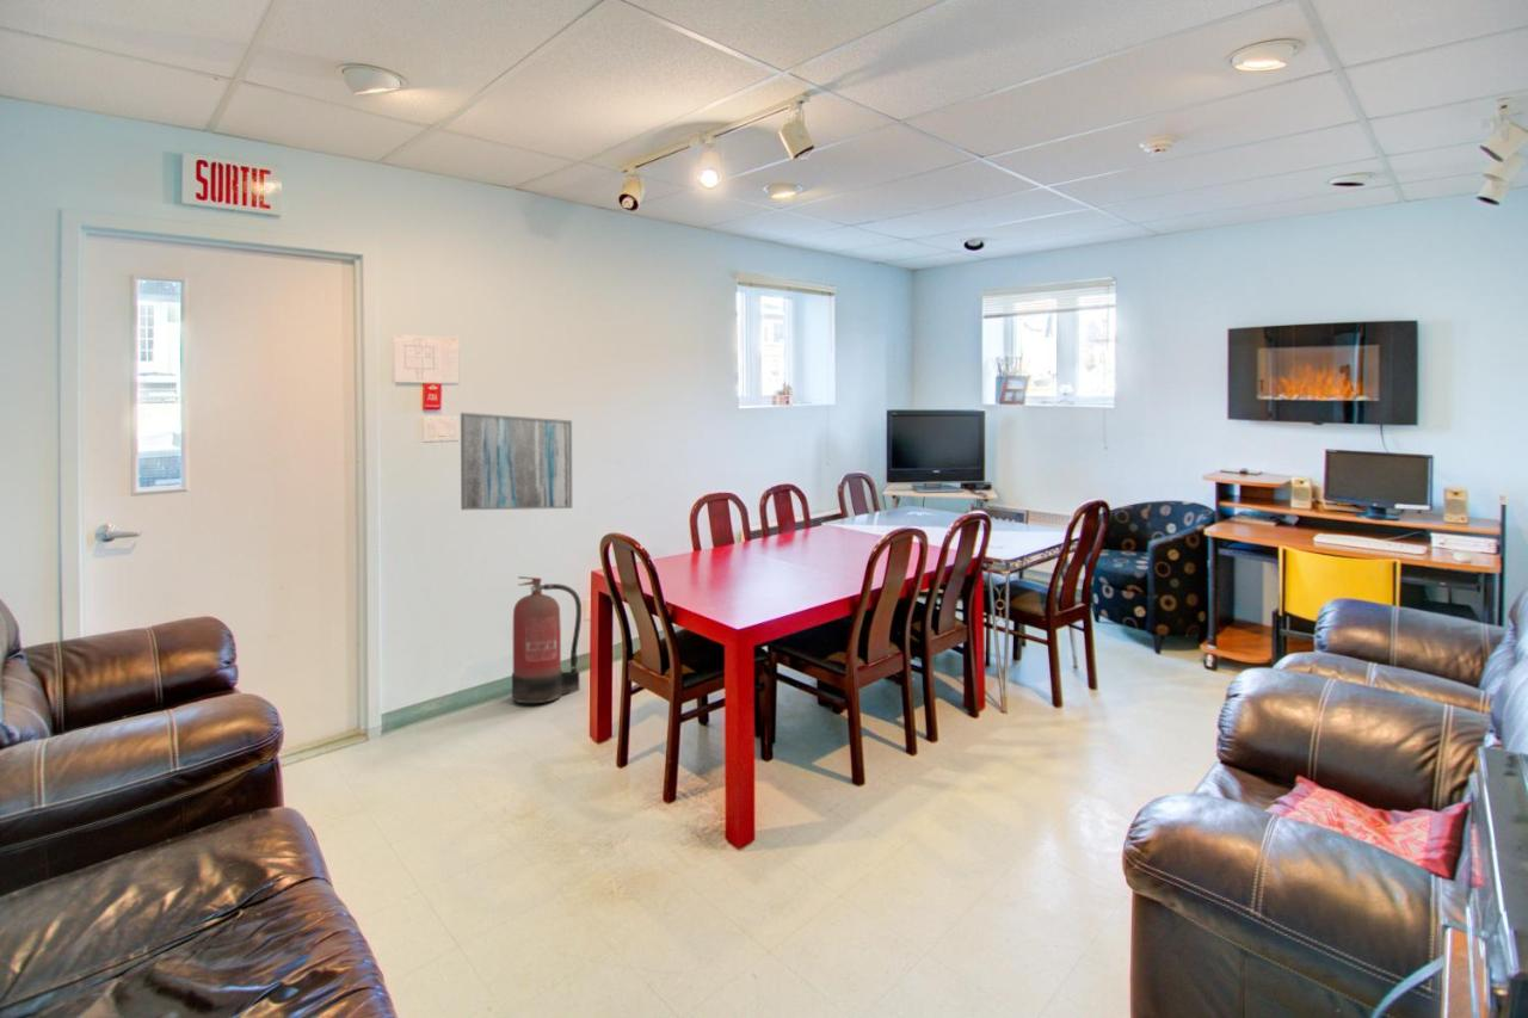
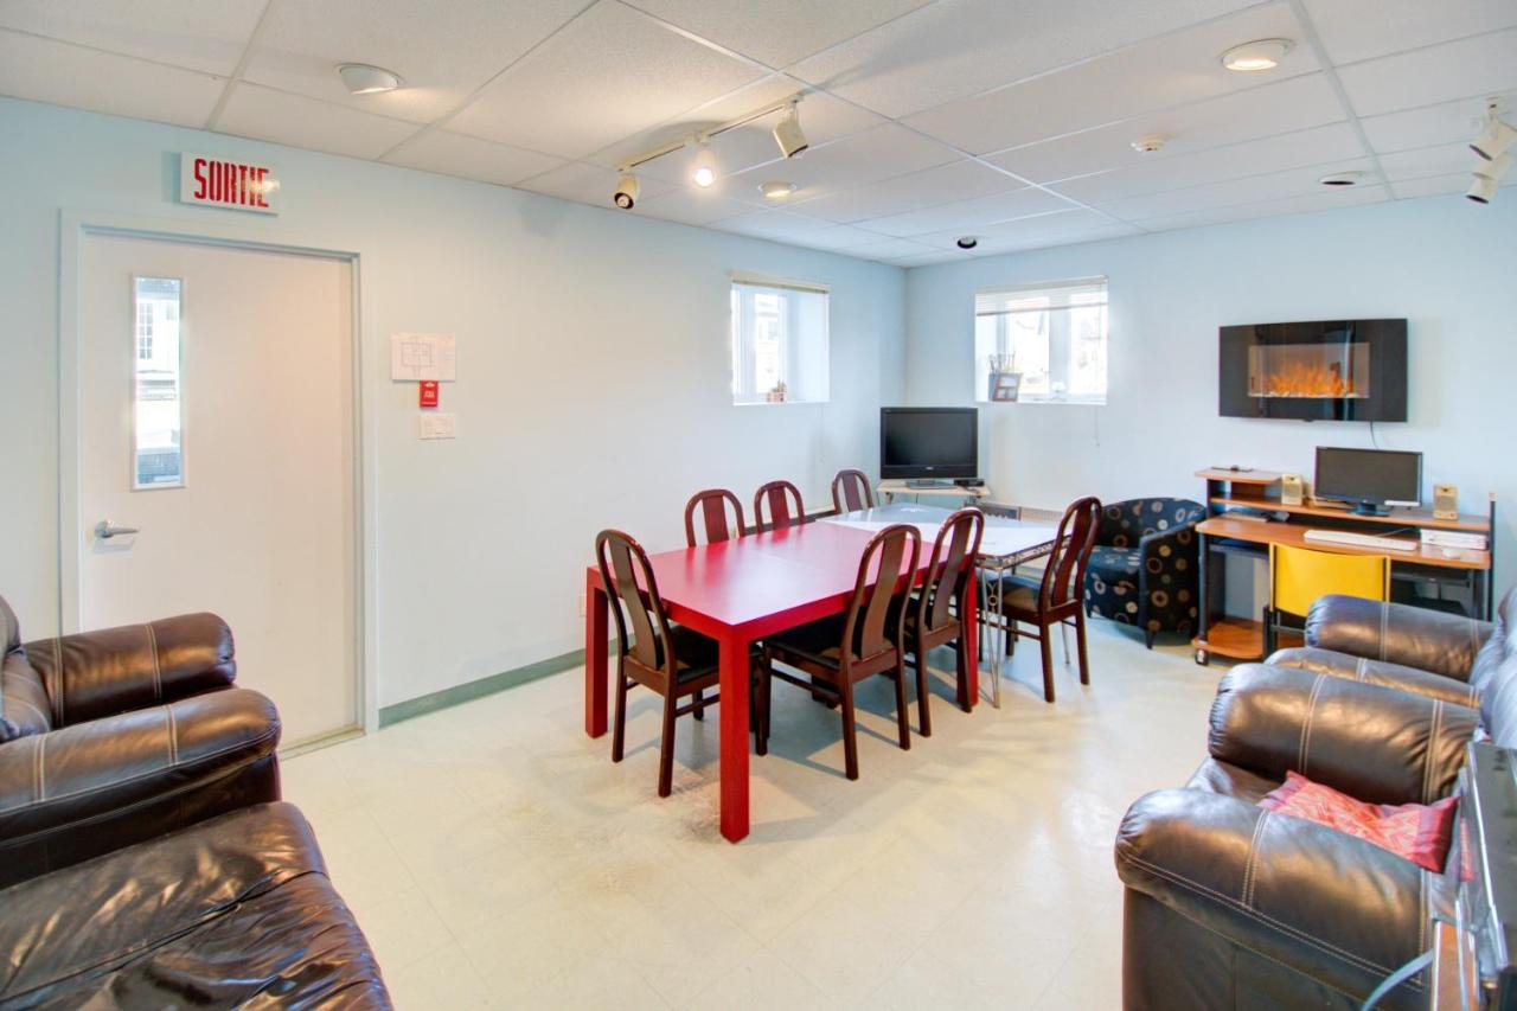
- wall art [460,412,573,511]
- fire extinguisher [511,575,583,704]
